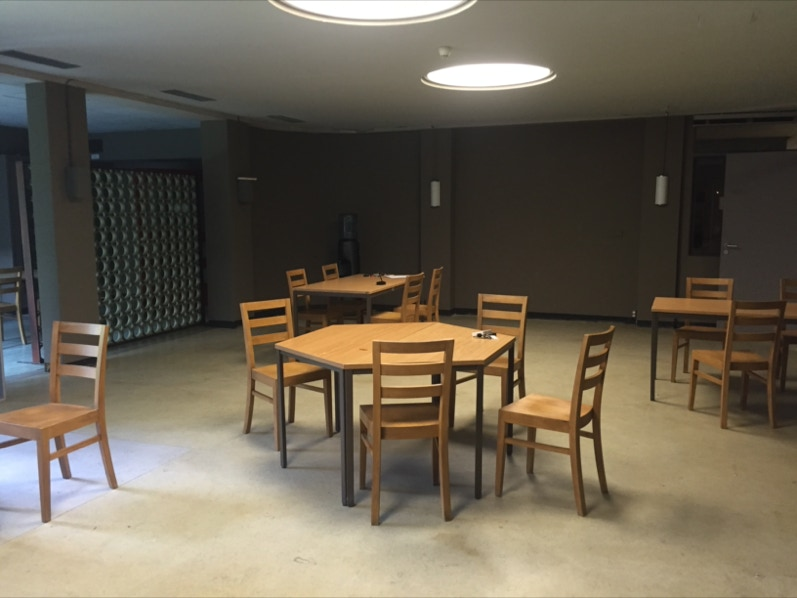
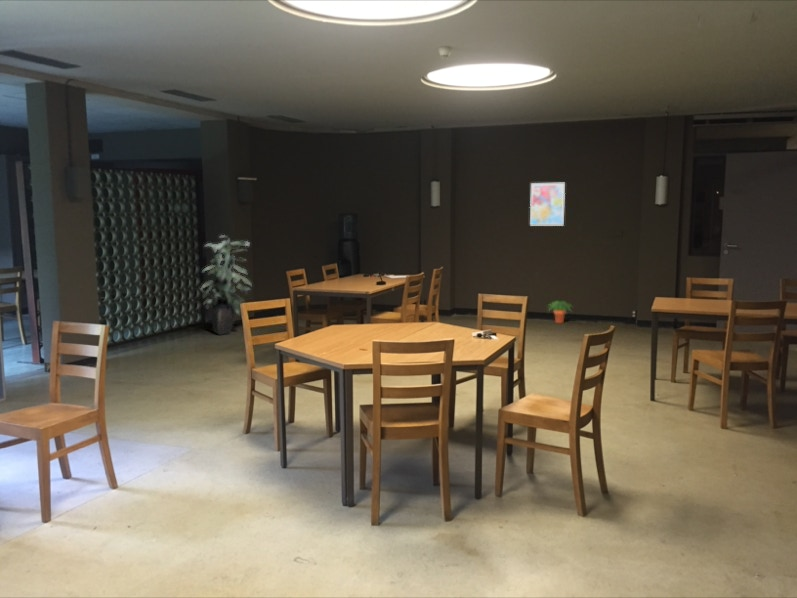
+ potted plant [546,300,574,324]
+ indoor plant [198,234,253,336]
+ wall art [529,182,566,226]
